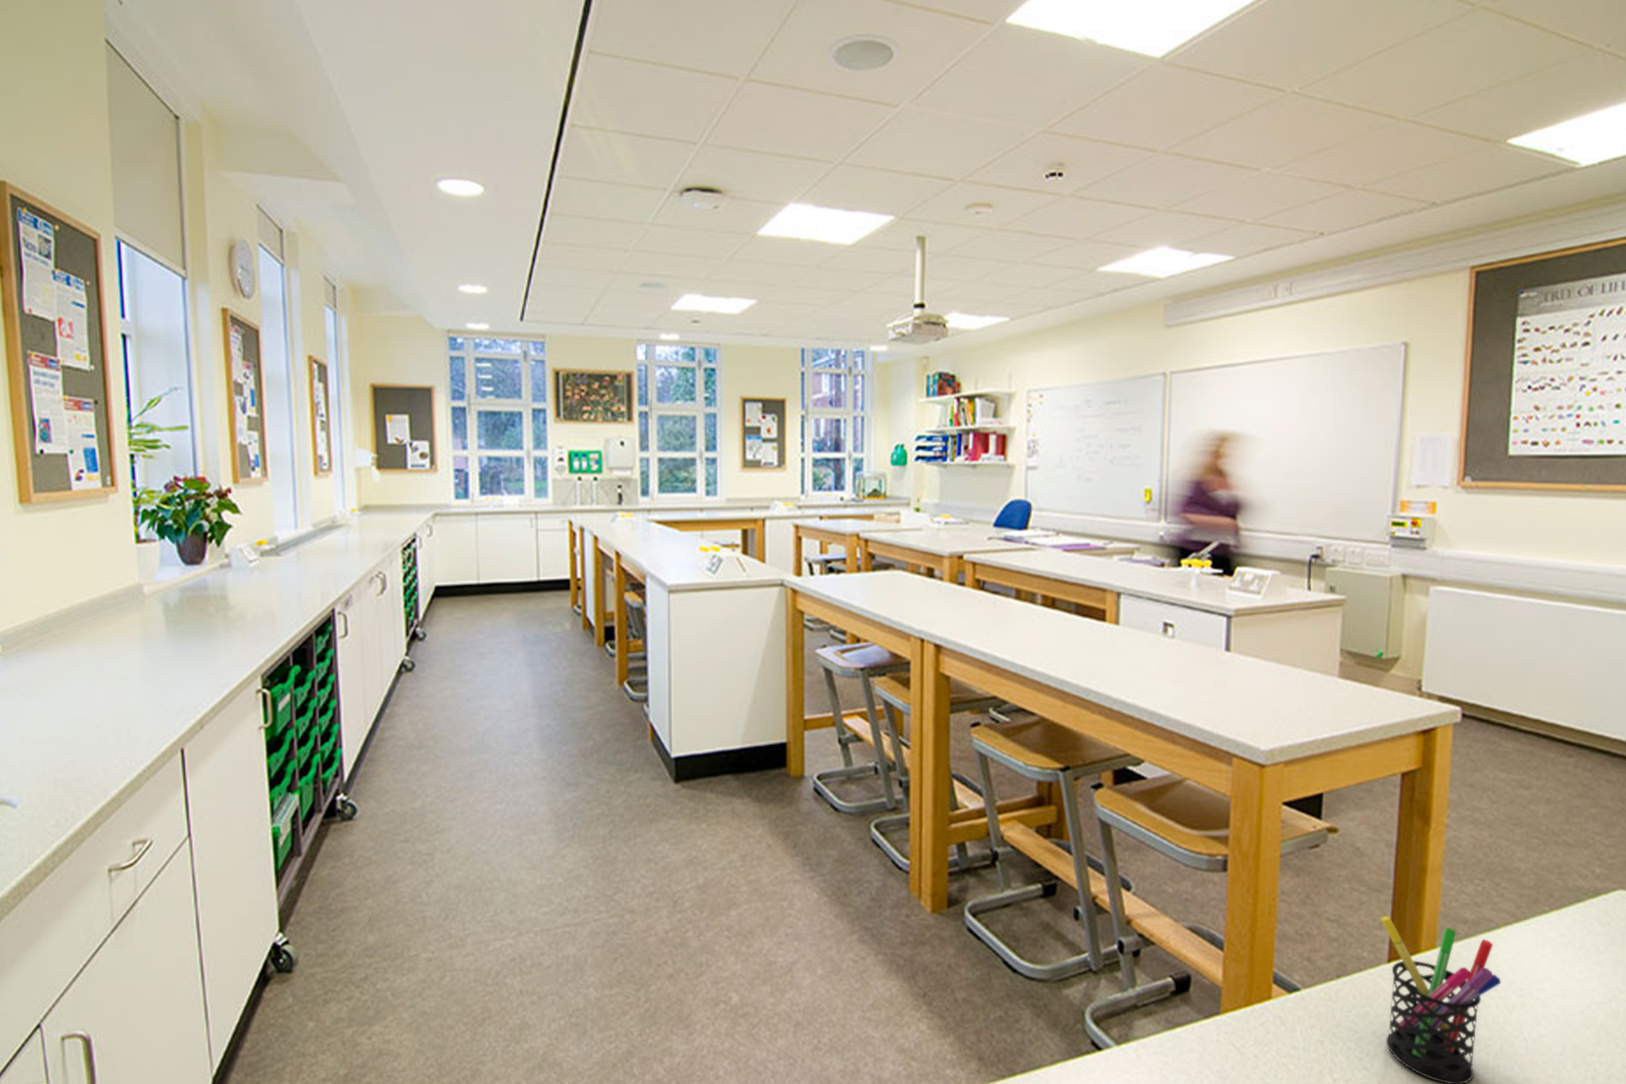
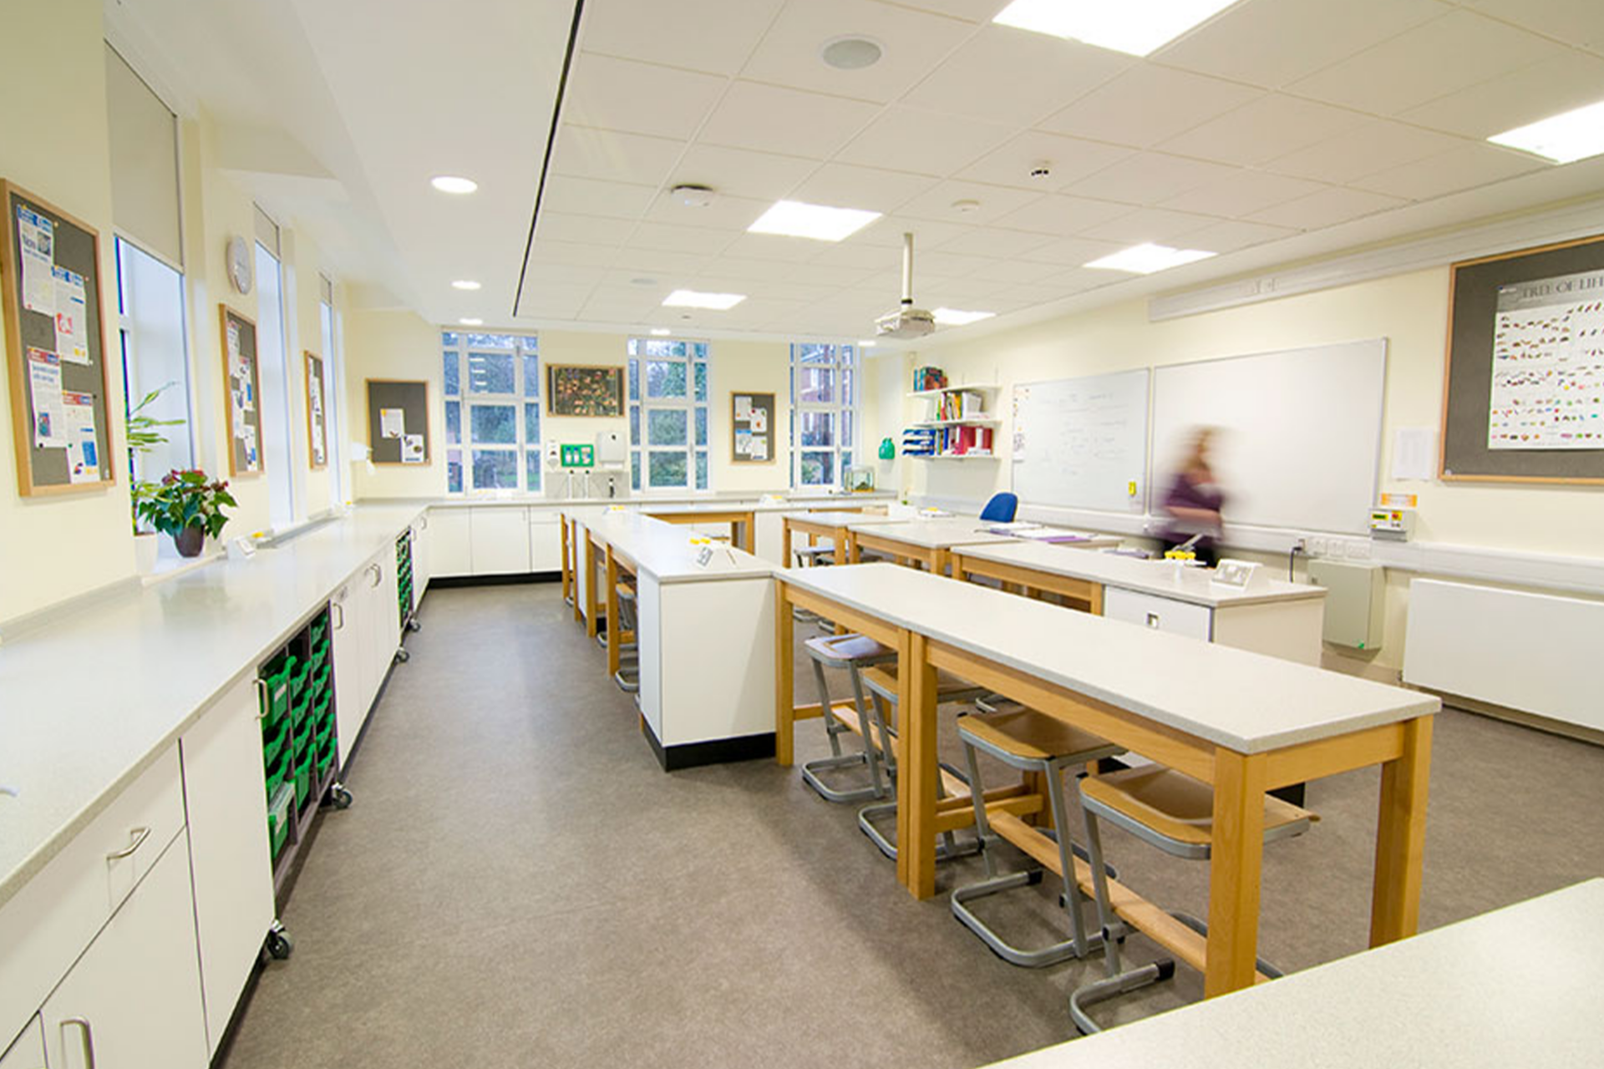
- pen holder [1379,916,1501,1084]
